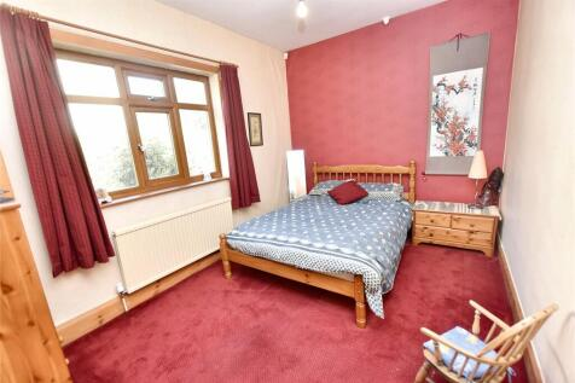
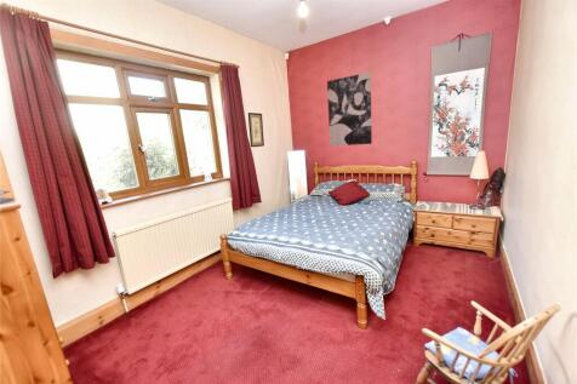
+ wall art [326,71,373,148]
